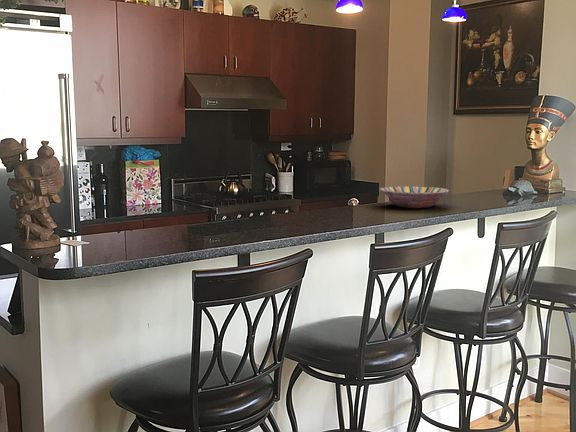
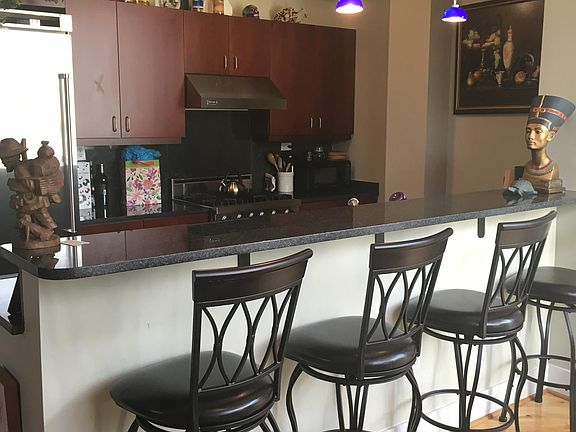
- serving bowl [379,185,450,209]
